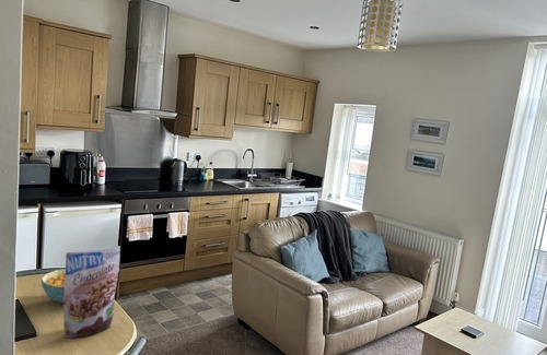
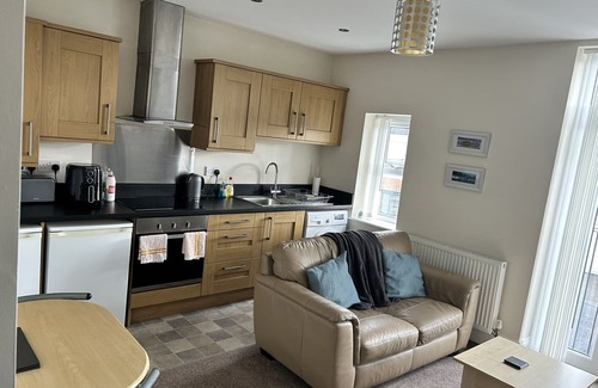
- cereal bowl [40,268,66,304]
- granola pouch [62,245,121,339]
